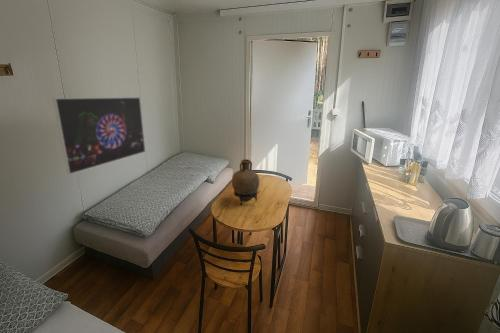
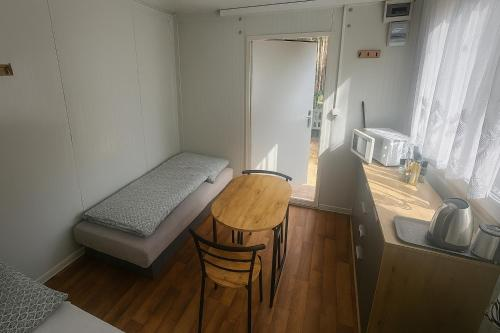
- vase [231,158,260,206]
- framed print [51,96,146,175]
